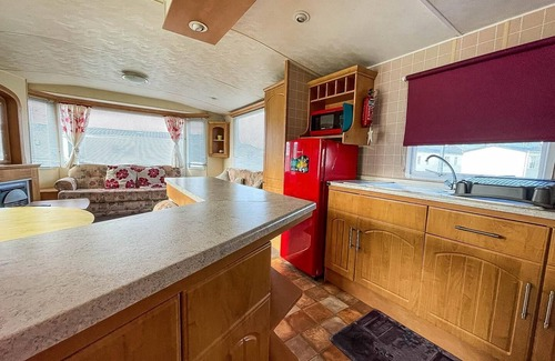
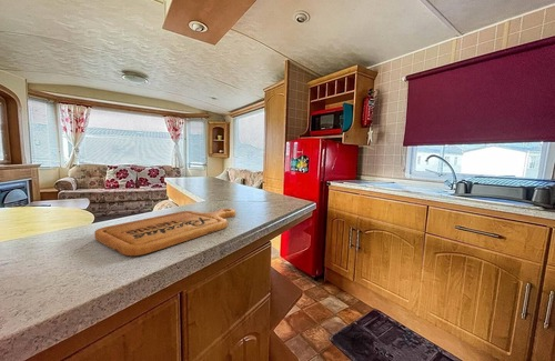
+ cutting board [93,208,236,257]
